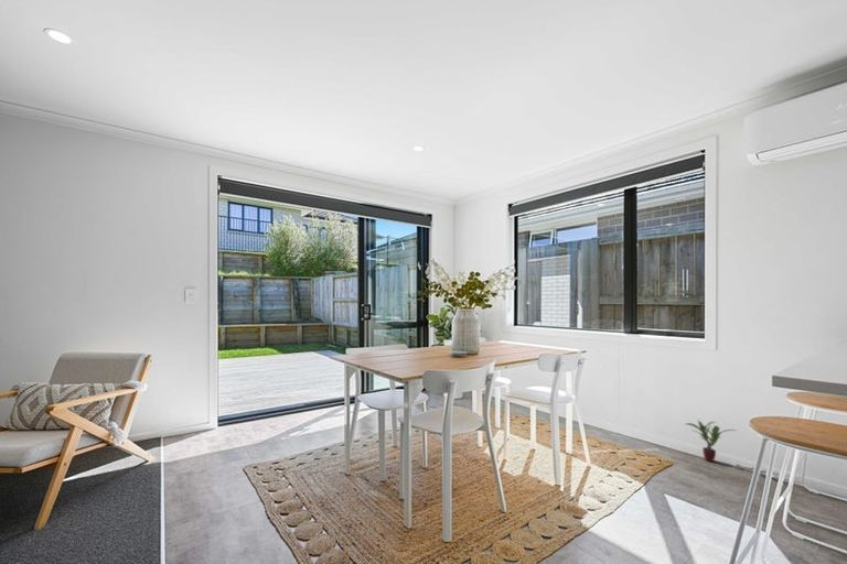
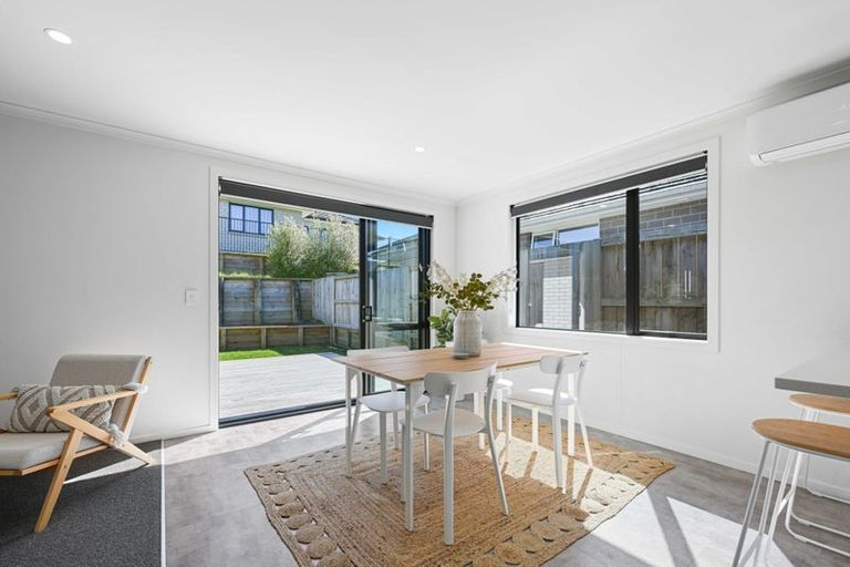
- potted plant [685,420,737,463]
